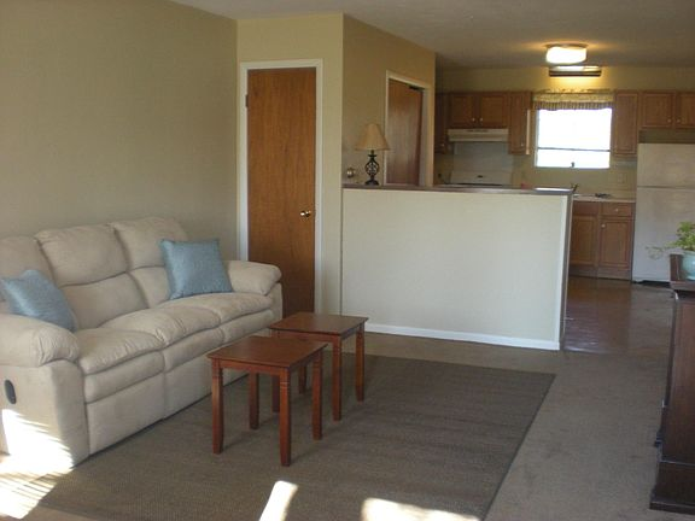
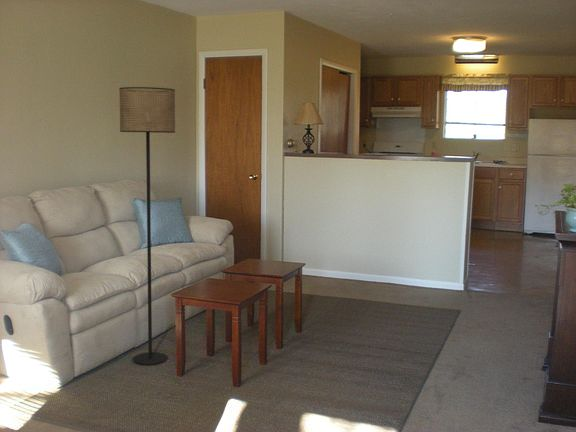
+ floor lamp [118,86,176,366]
